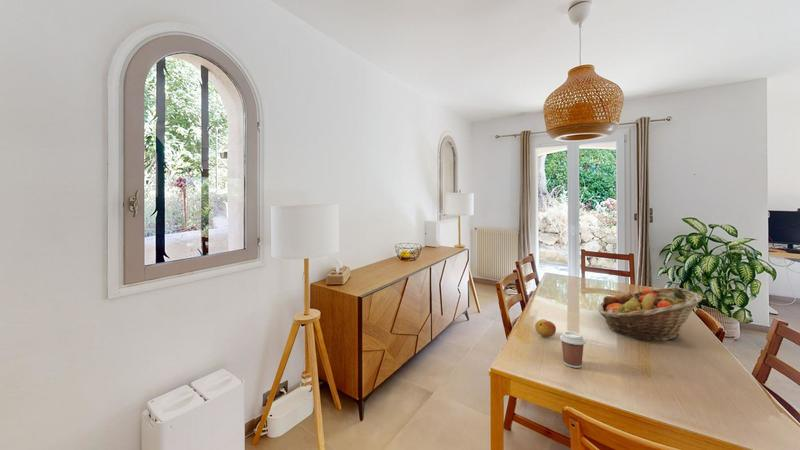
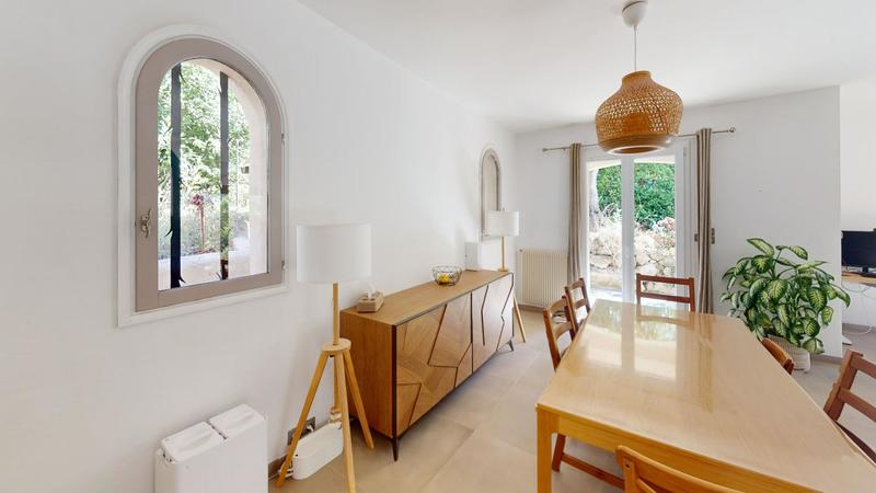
- coffee cup [559,330,587,369]
- fruit [534,318,557,338]
- fruit basket [597,287,704,342]
